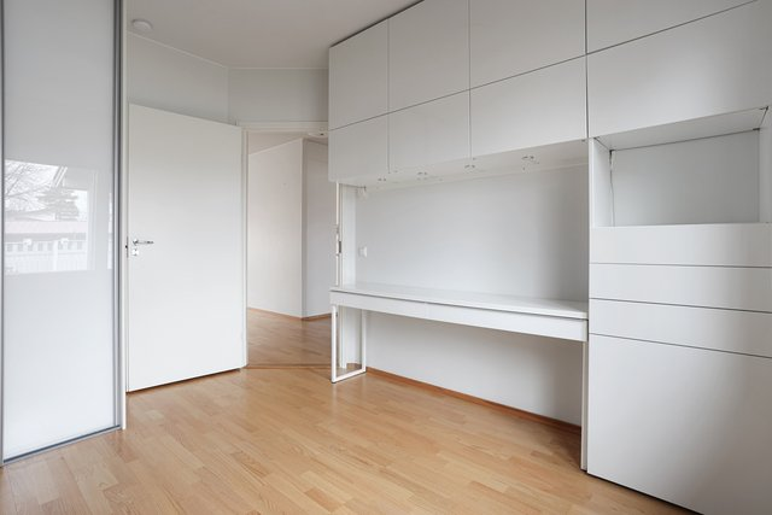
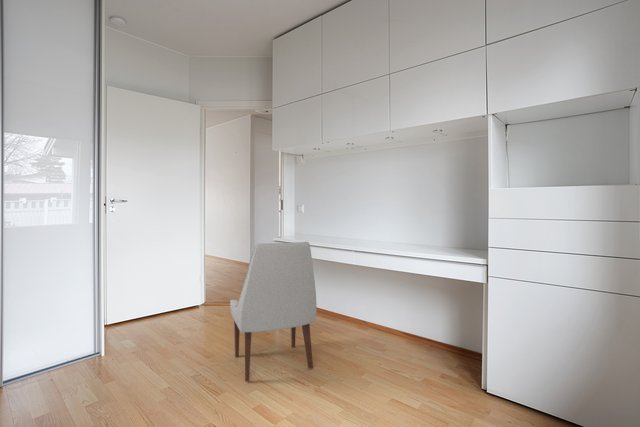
+ chair [229,241,318,383]
